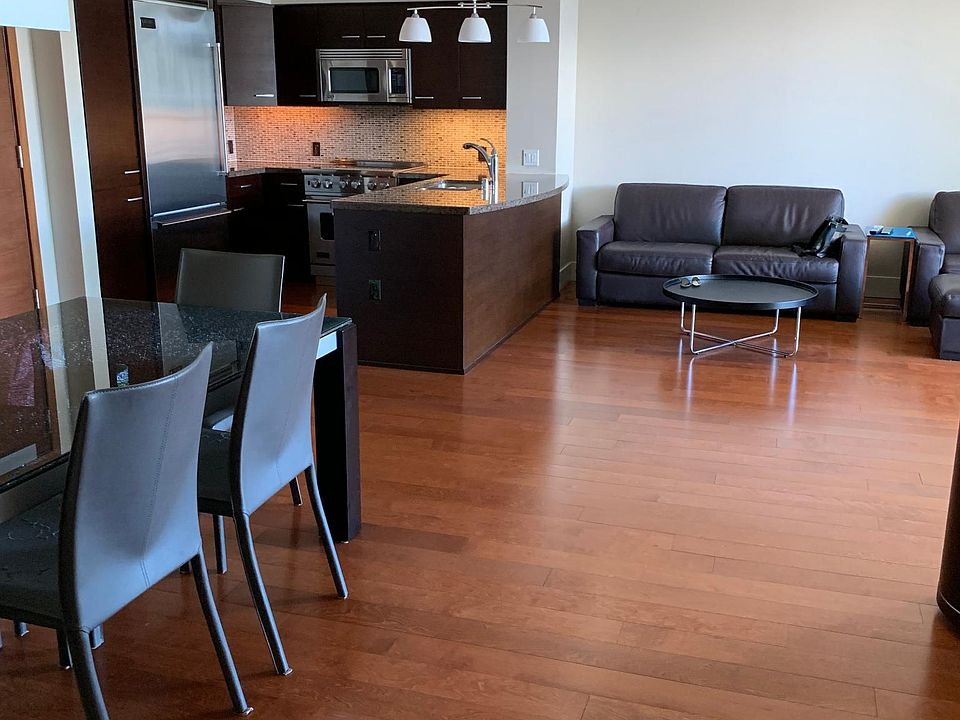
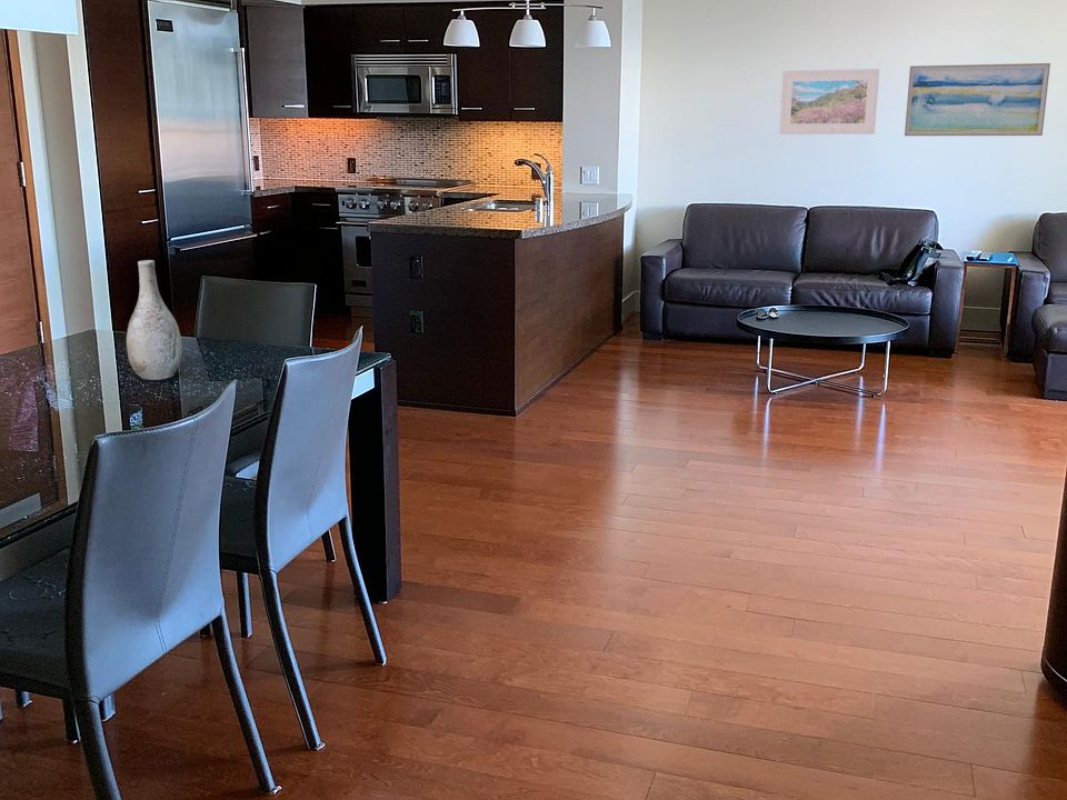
+ vase [126,259,183,381]
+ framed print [778,68,880,136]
+ wall art [904,62,1051,137]
